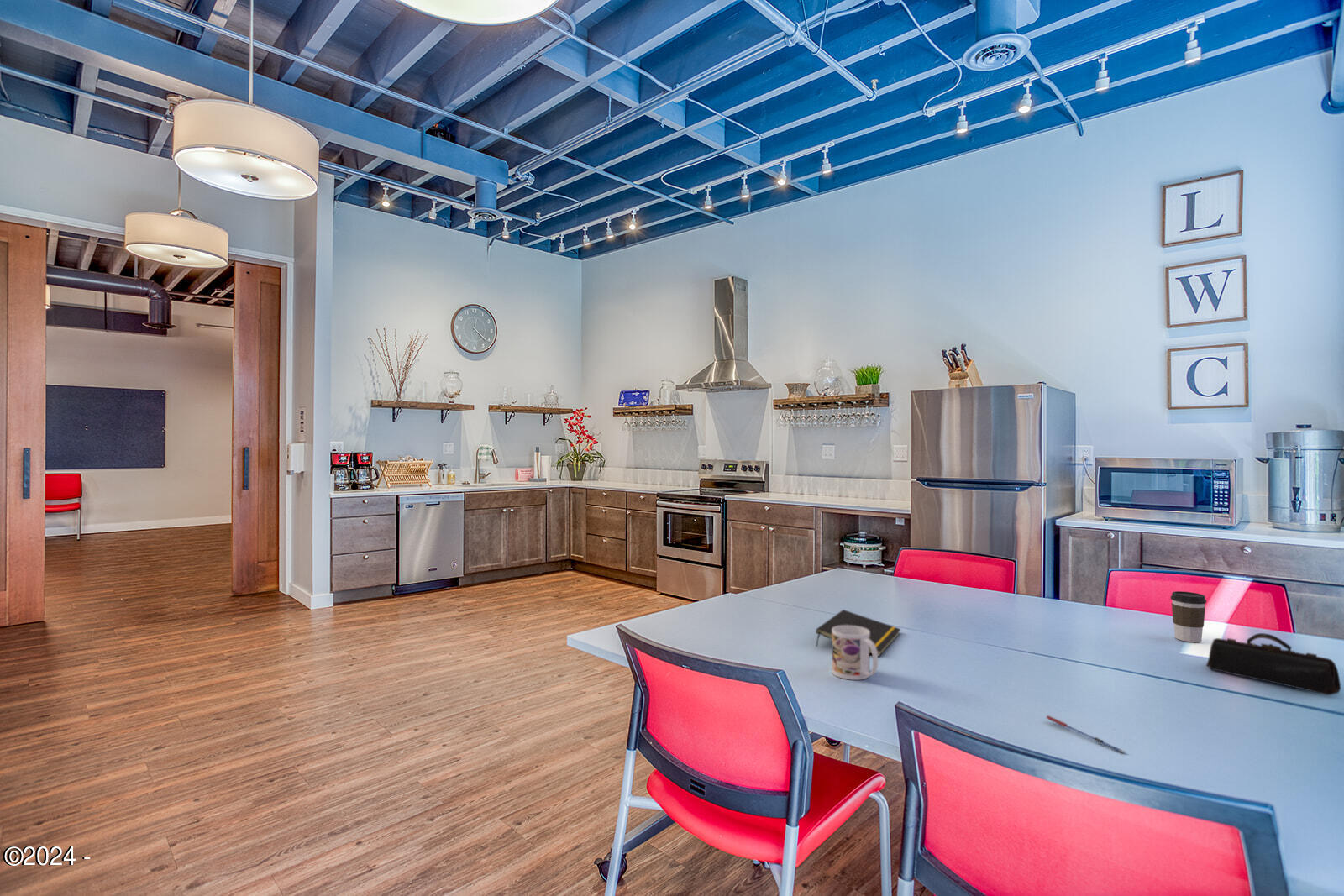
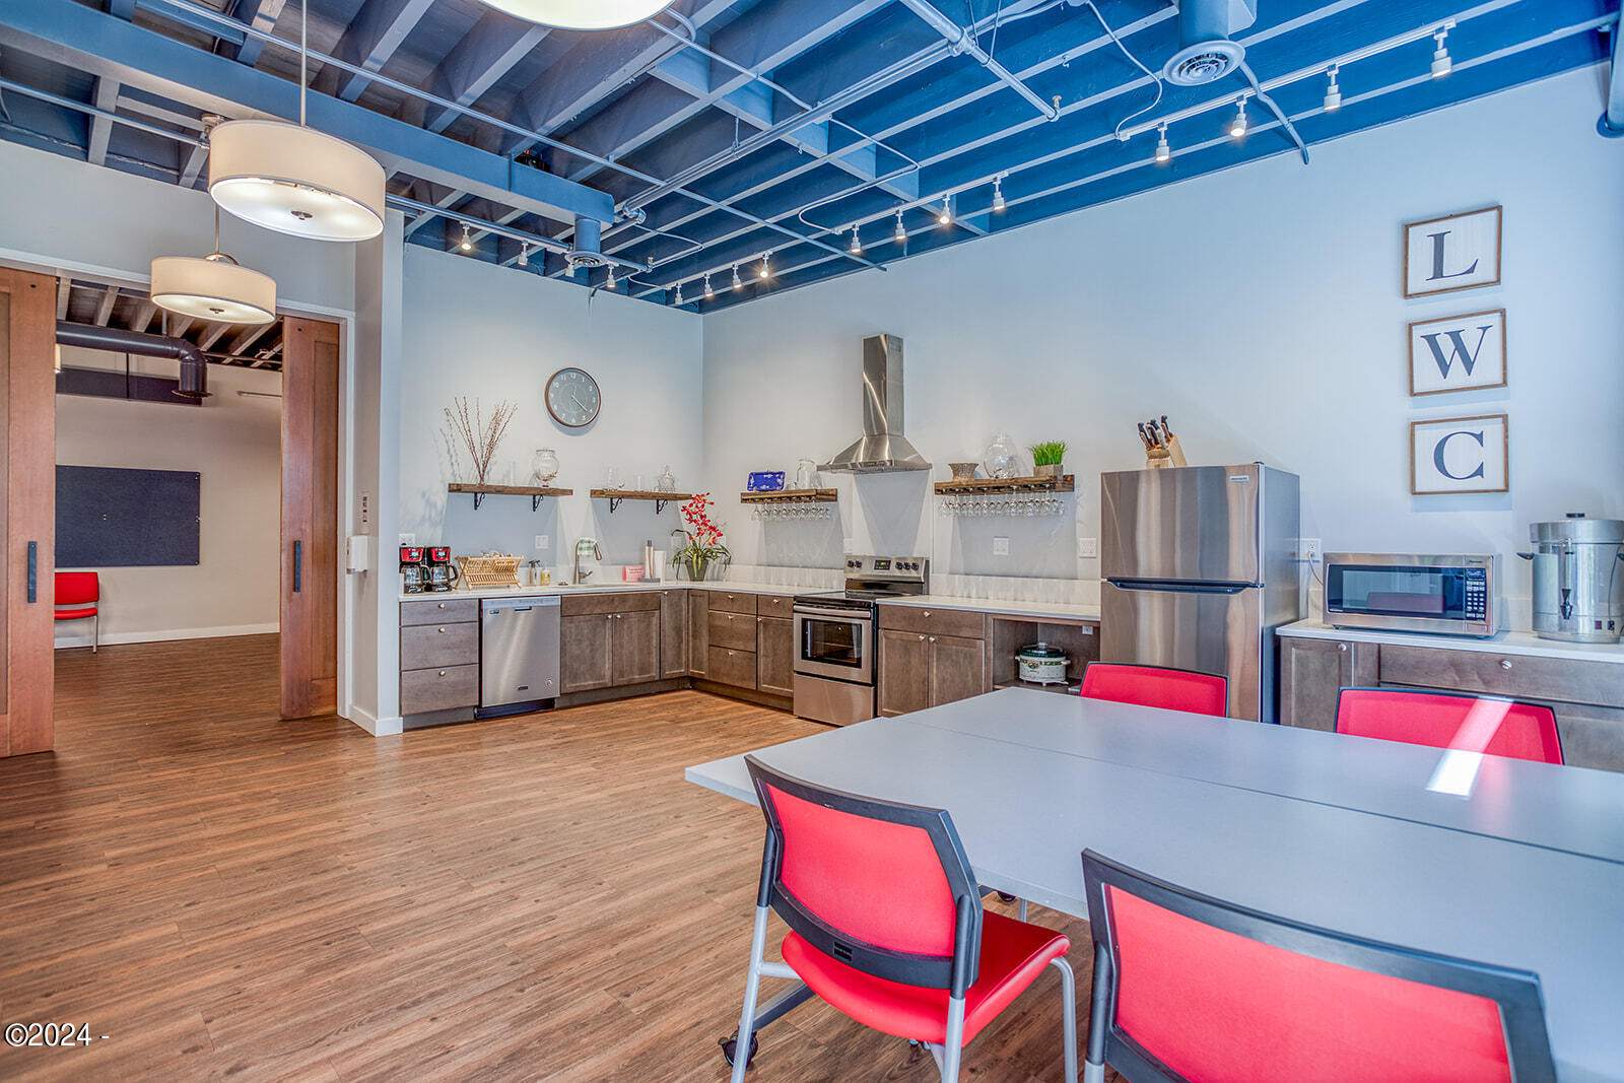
- pen [1046,715,1126,754]
- coffee cup [1170,590,1207,643]
- mug [831,626,879,681]
- notepad [815,609,902,658]
- pencil case [1205,632,1341,696]
